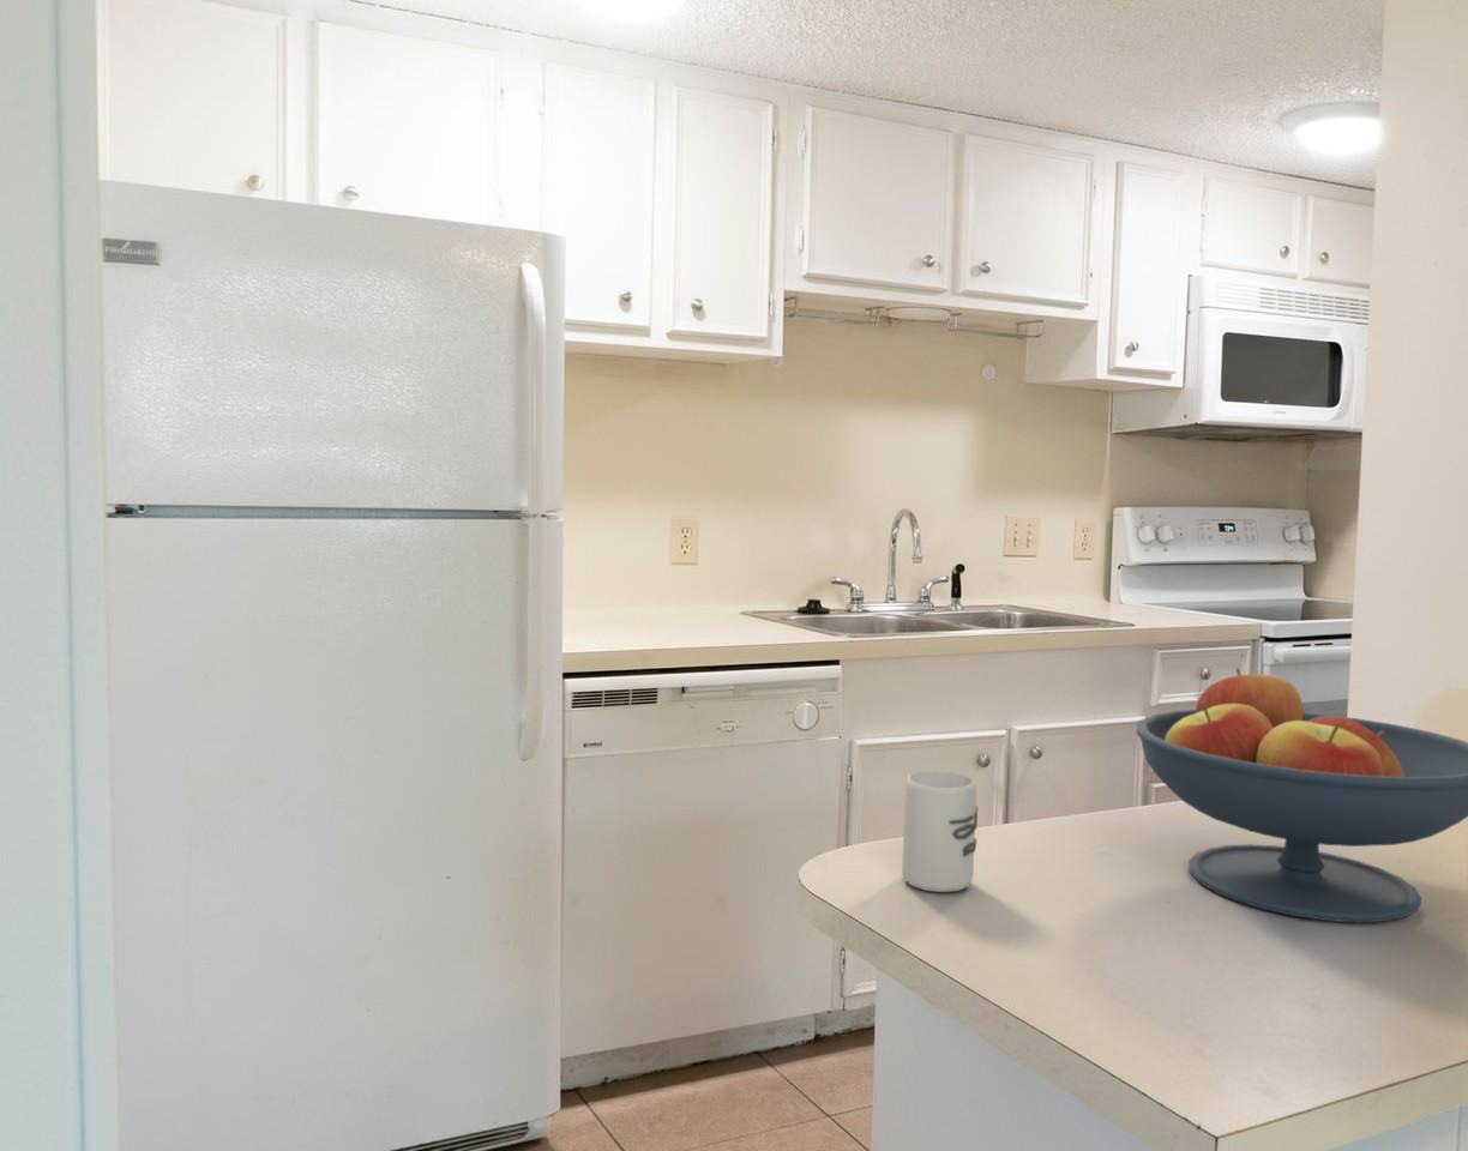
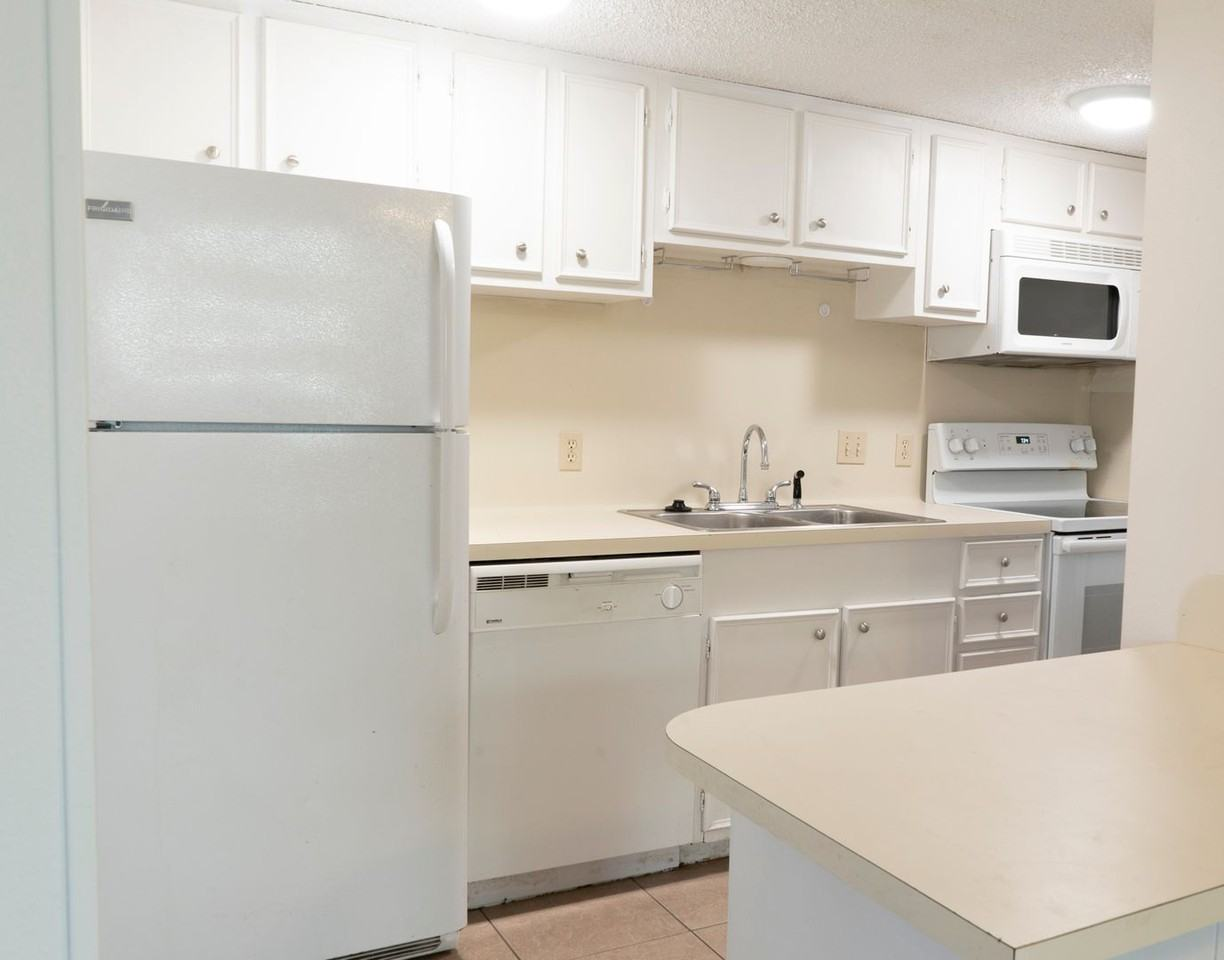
- fruit bowl [1135,667,1468,923]
- cup [901,770,979,893]
